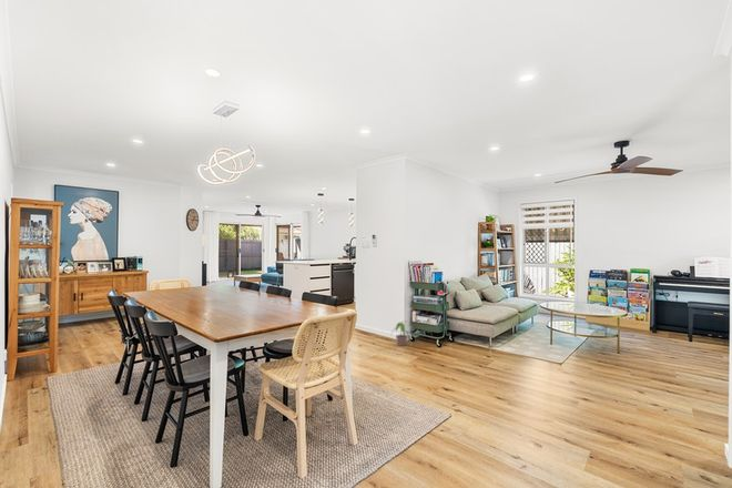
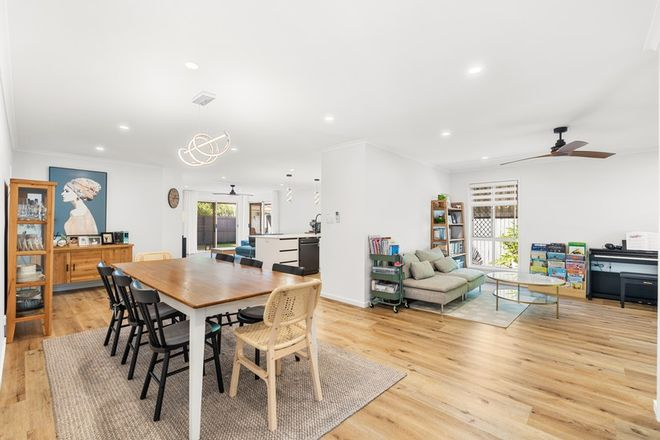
- potted plant [389,319,415,347]
